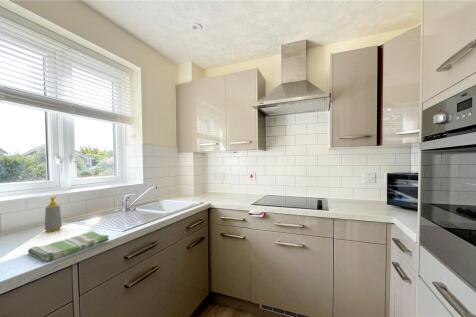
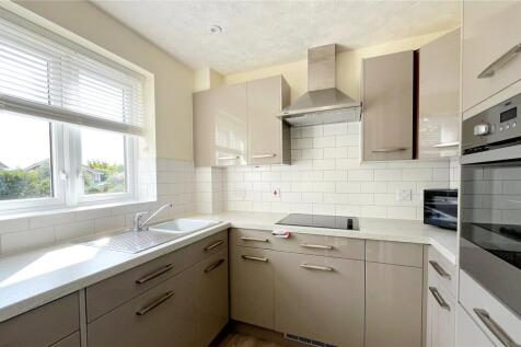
- soap bottle [44,195,63,233]
- dish towel [27,231,110,264]
